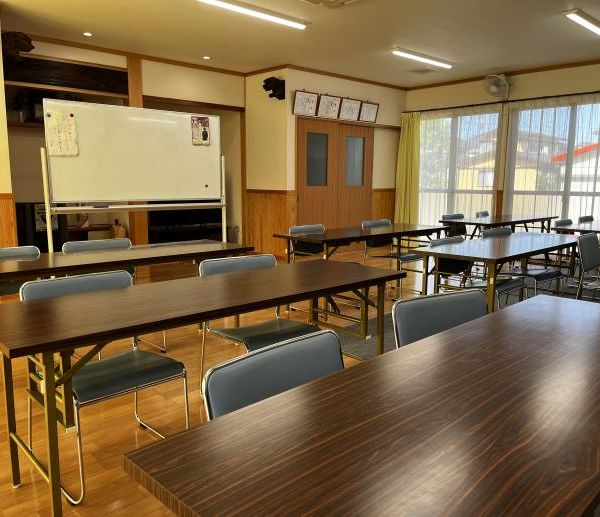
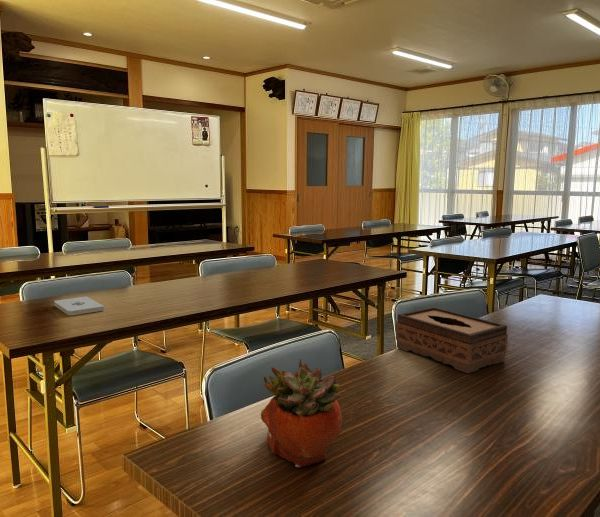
+ notepad [53,295,105,316]
+ tissue box [395,306,509,374]
+ succulent planter [260,358,343,468]
